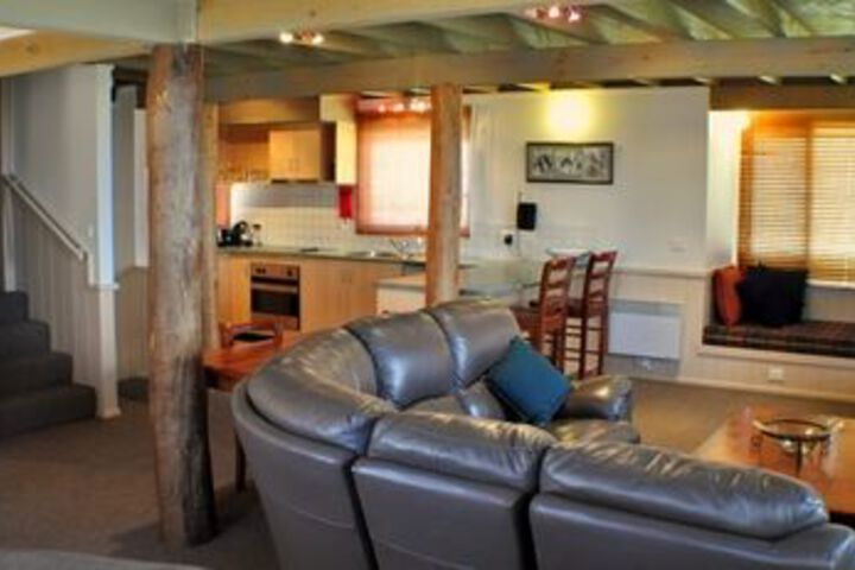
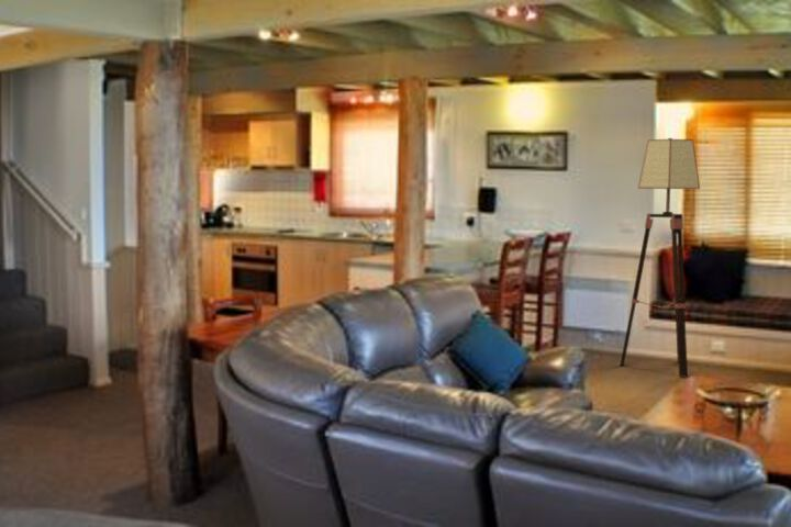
+ floor lamp [619,137,701,378]
